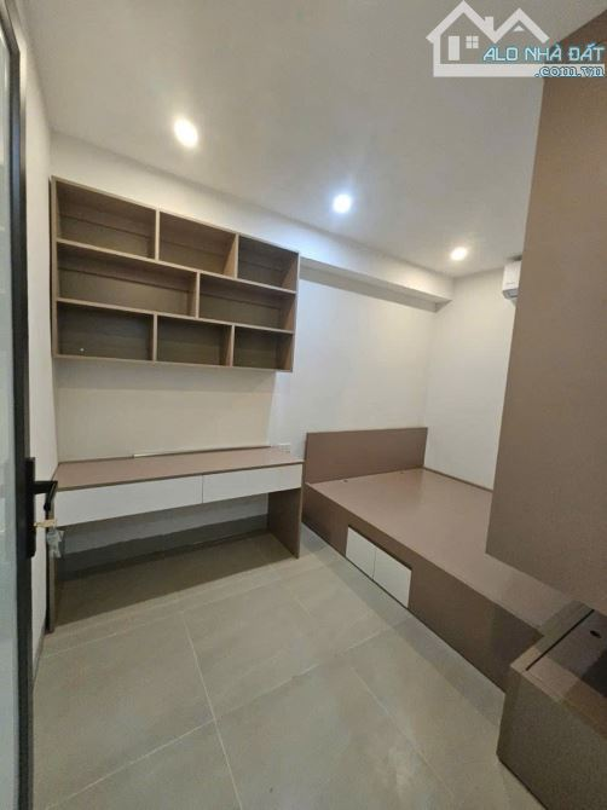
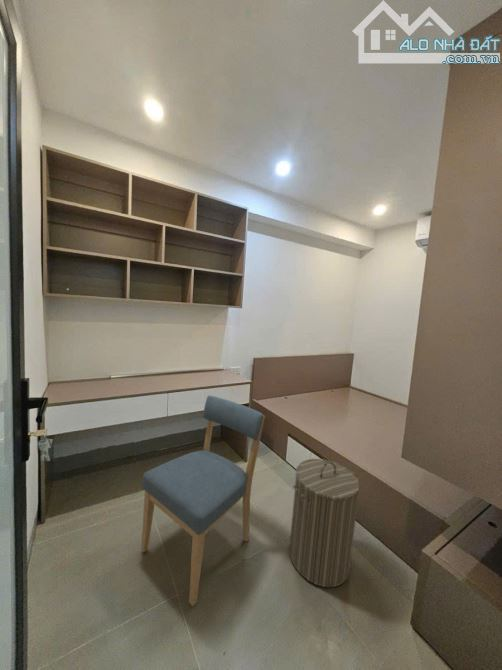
+ chair [140,394,266,607]
+ laundry hamper [288,458,361,588]
